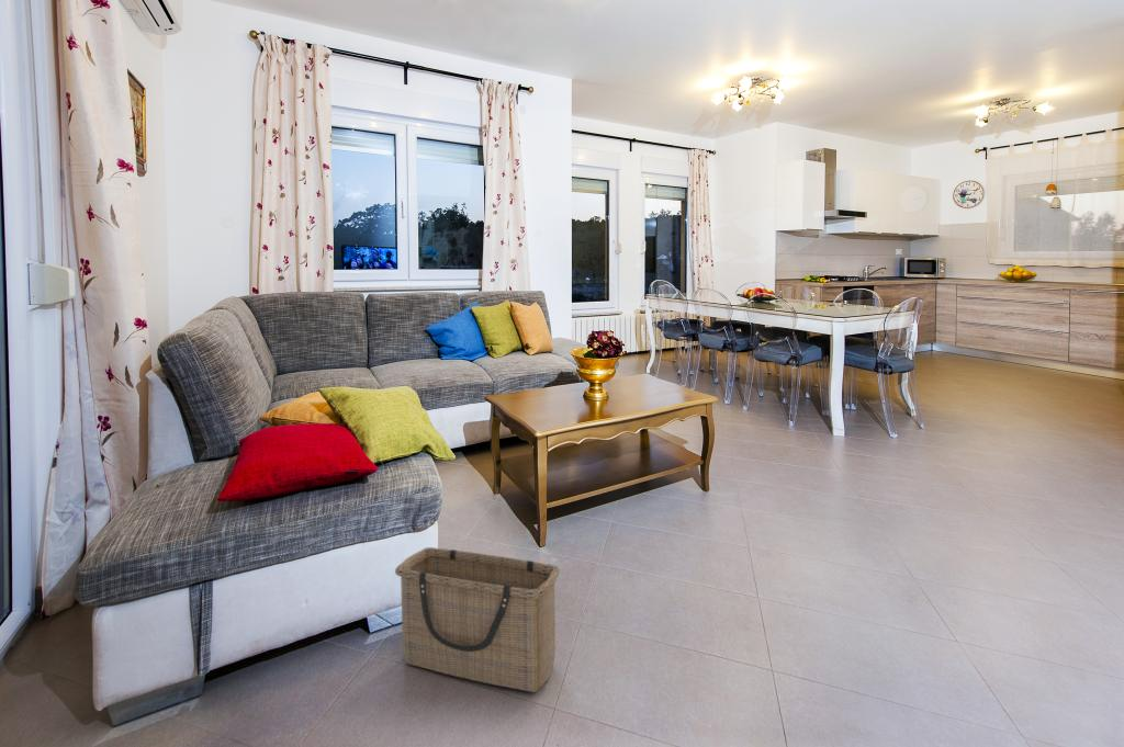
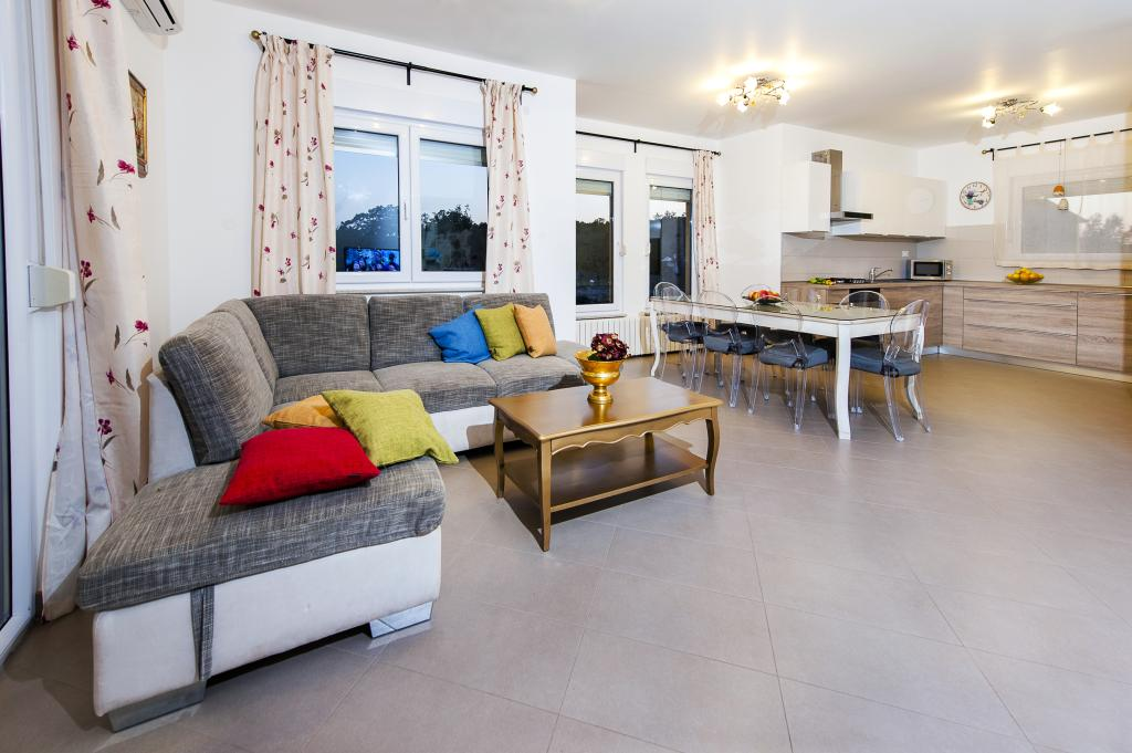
- basket [394,546,560,693]
